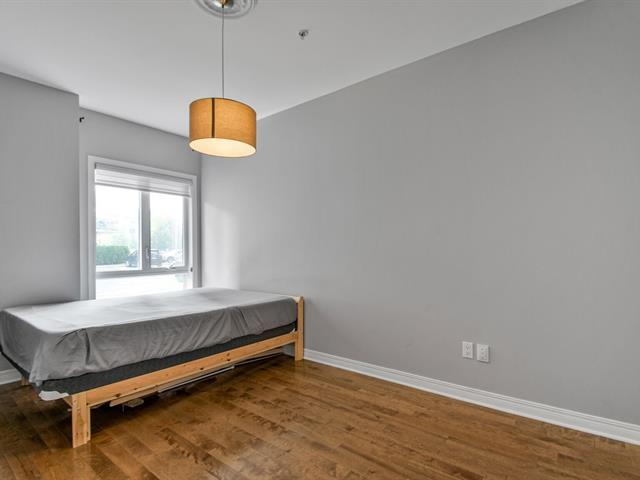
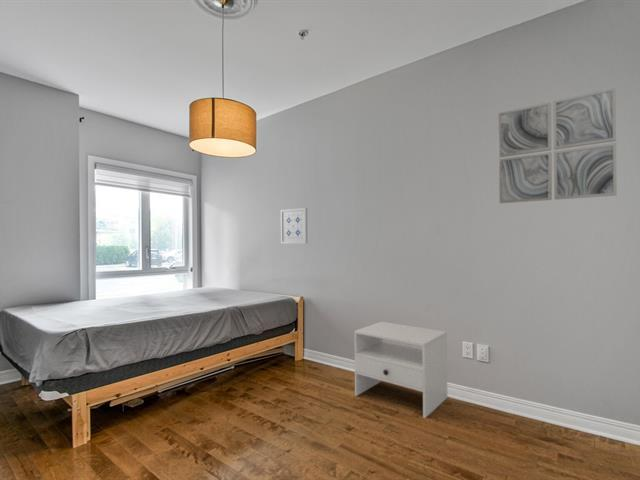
+ wall art [280,207,309,245]
+ wall art [498,87,618,204]
+ nightstand [353,321,448,419]
